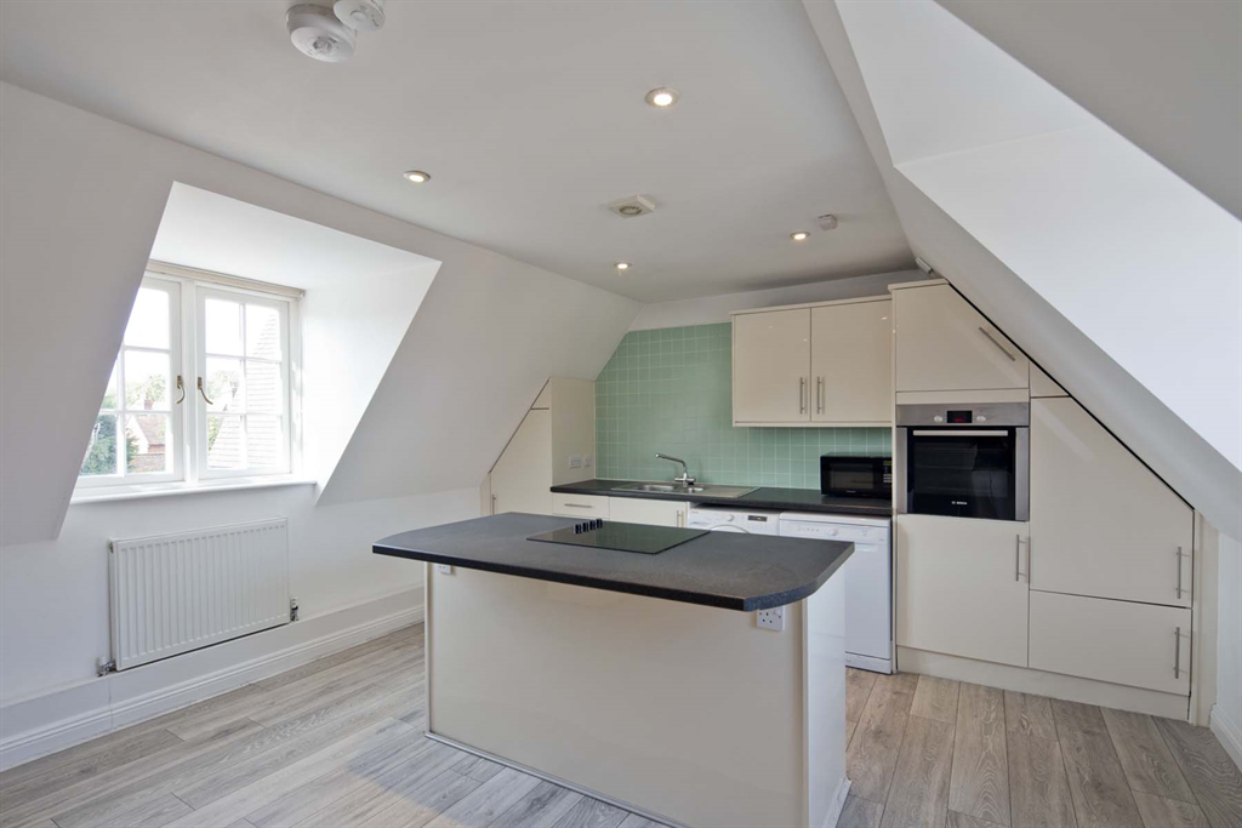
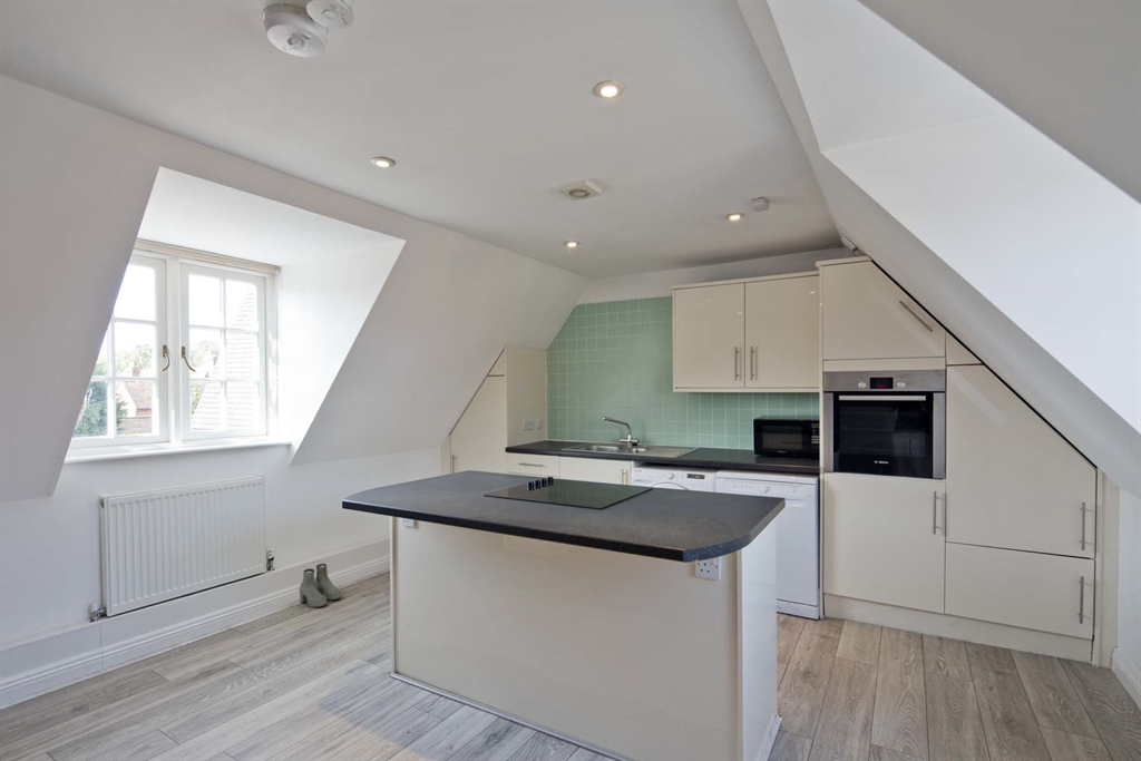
+ boots [299,563,342,608]
